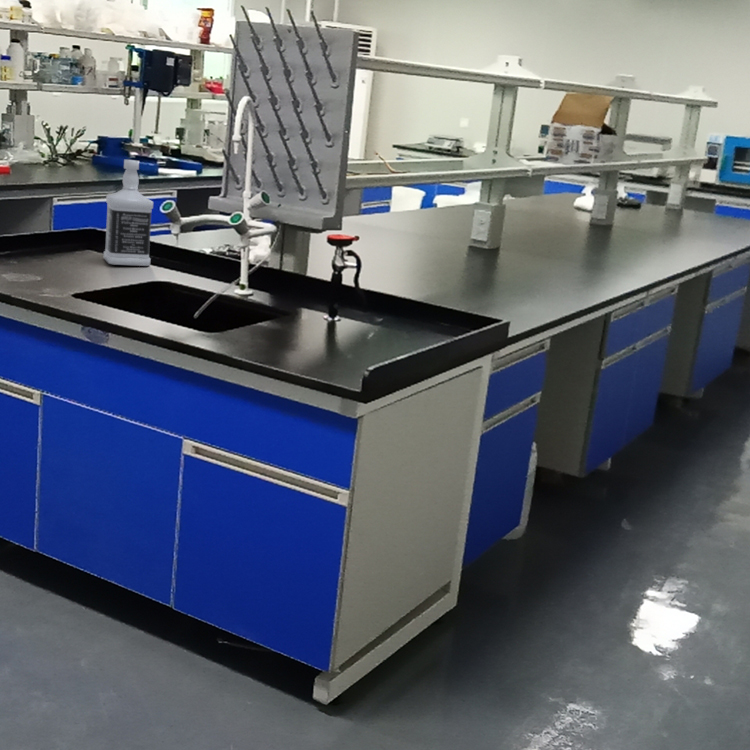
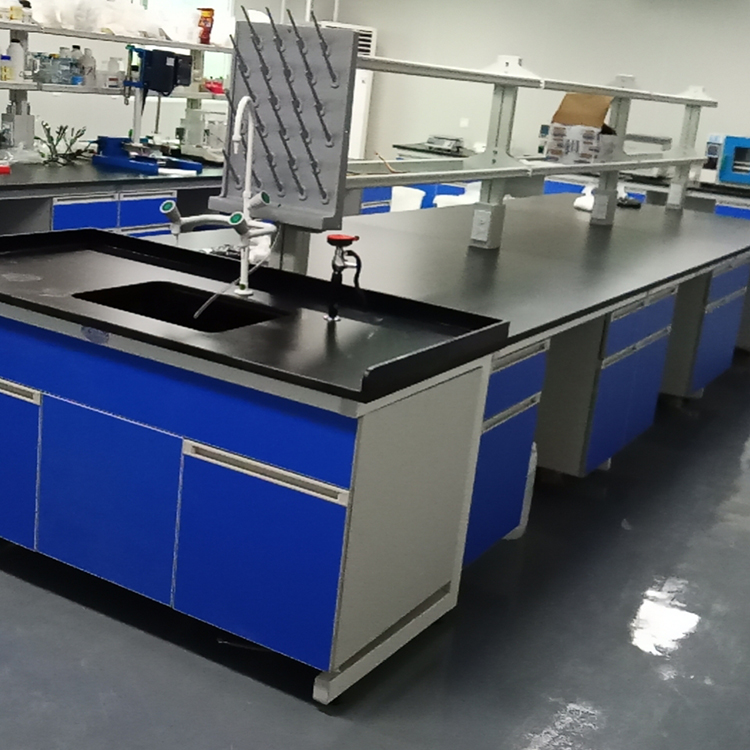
- bottle [102,159,154,267]
